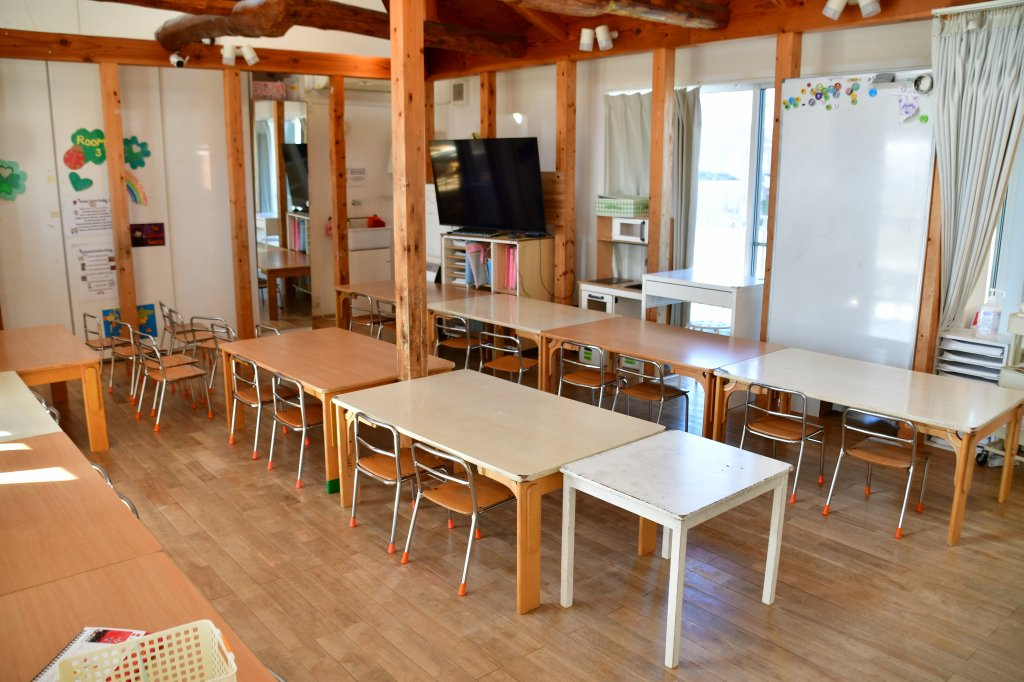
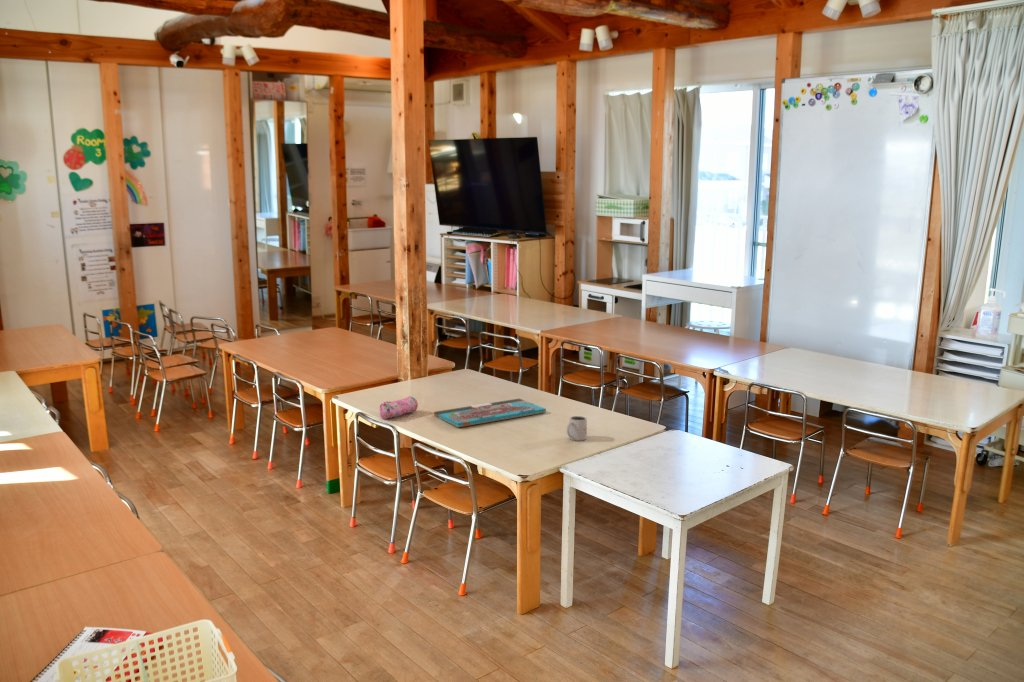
+ pencil case [379,395,419,420]
+ mug [566,415,588,442]
+ board game [433,398,547,428]
